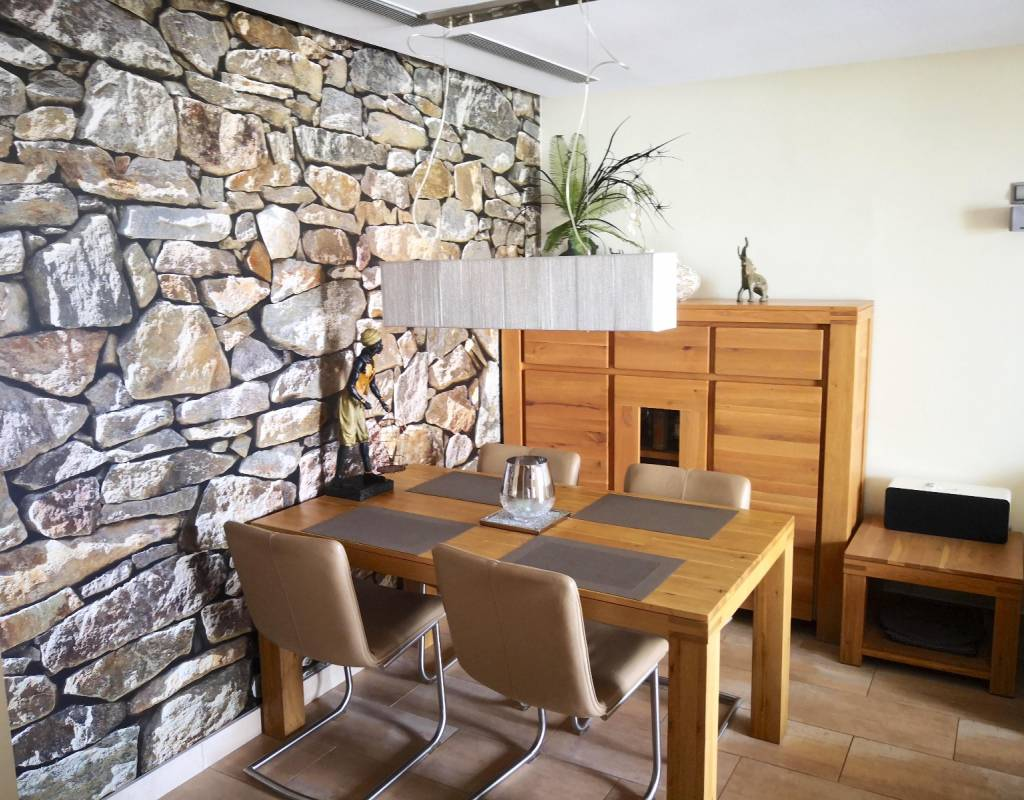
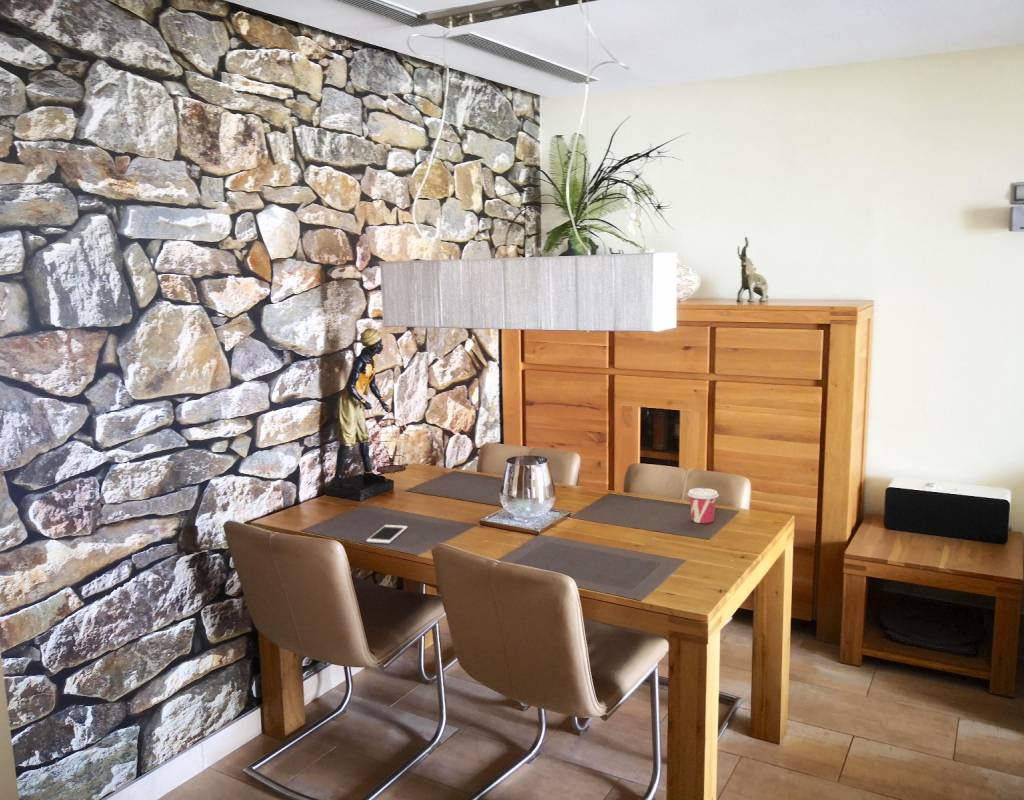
+ cell phone [365,524,409,544]
+ cup [686,487,720,524]
